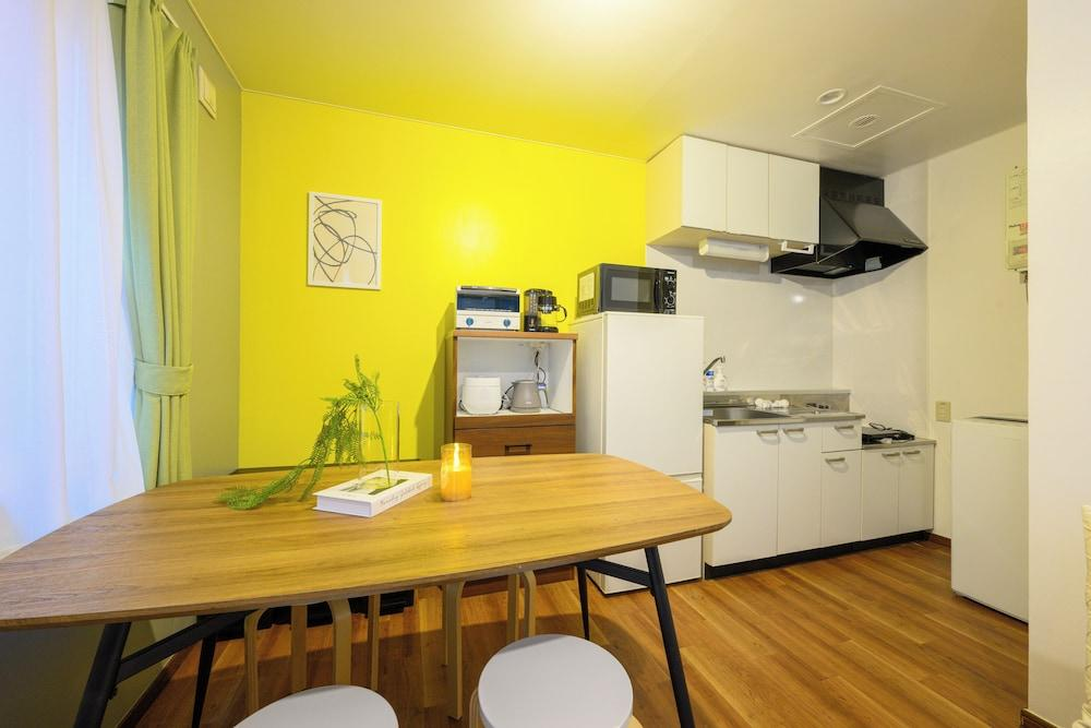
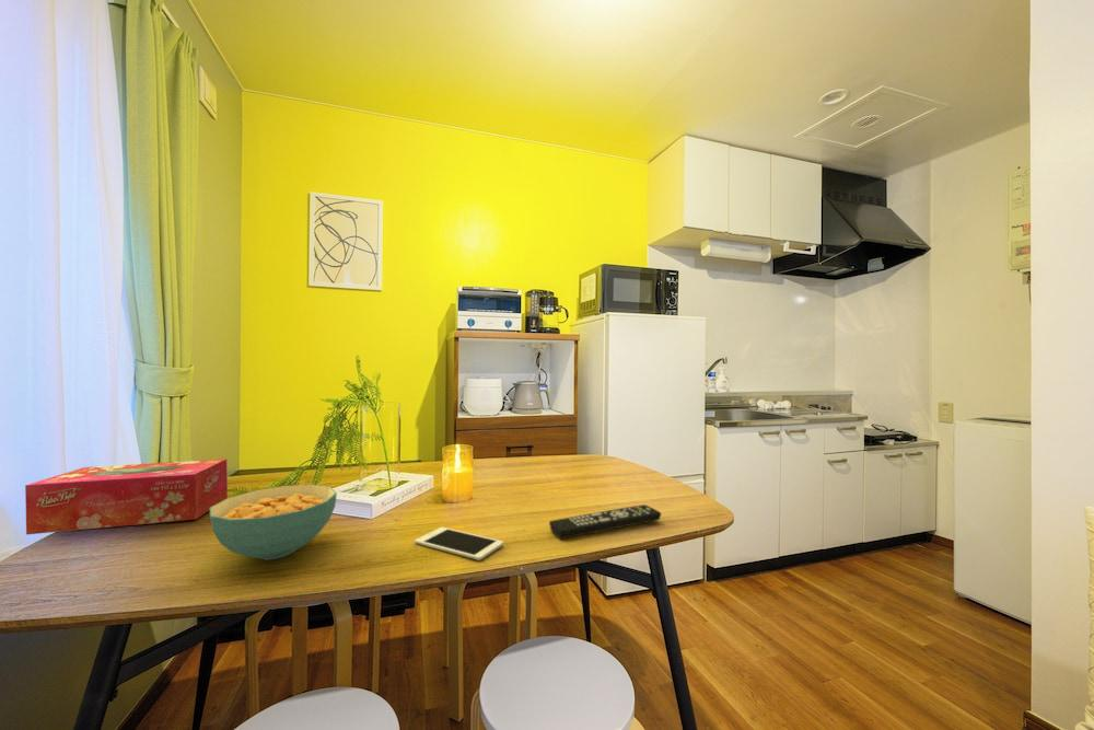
+ cell phone [414,526,504,561]
+ cereal bowl [209,484,338,561]
+ remote control [548,503,662,540]
+ tissue box [24,457,229,535]
